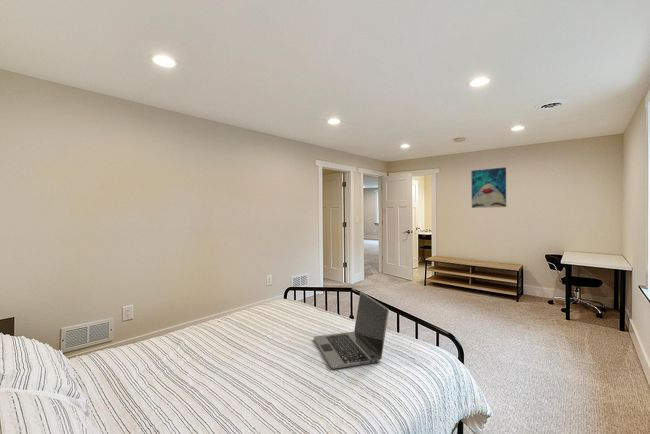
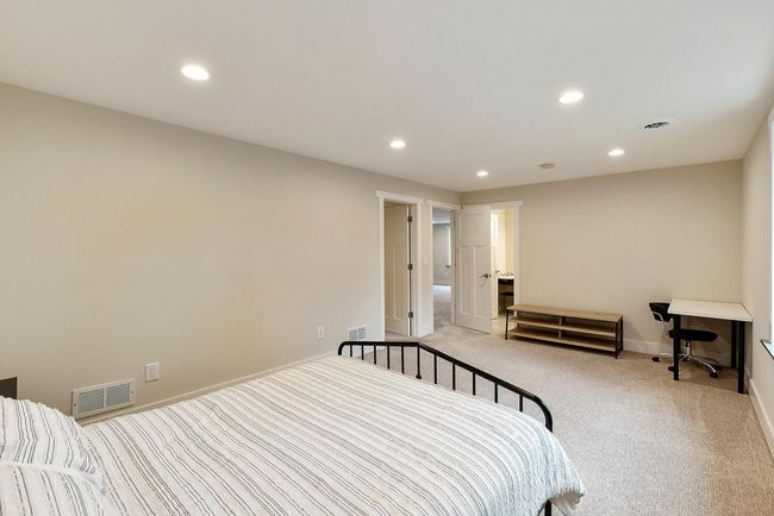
- laptop [313,291,390,370]
- wall art [471,166,507,209]
